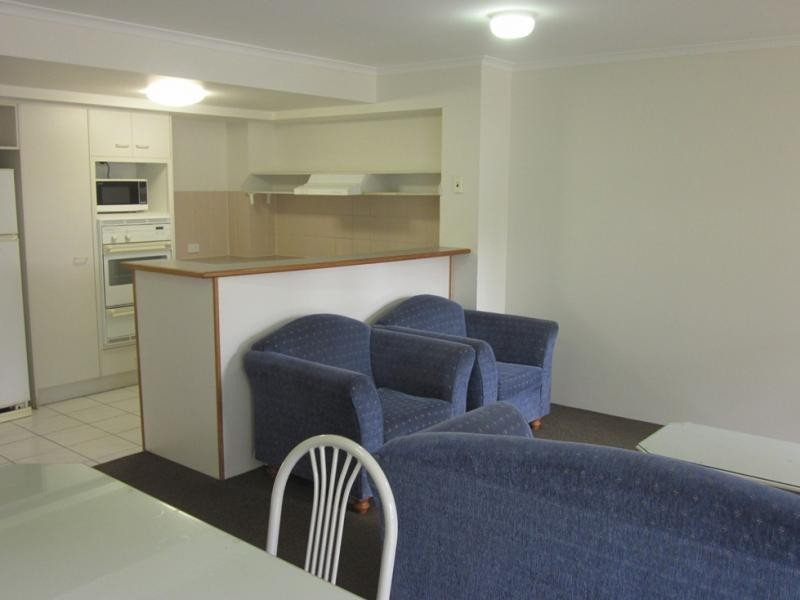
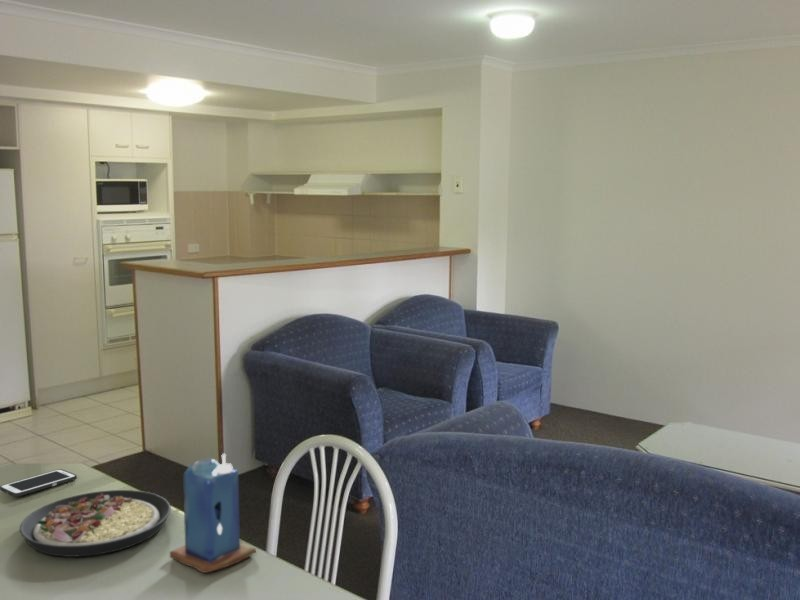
+ cell phone [0,468,78,498]
+ candle [169,452,257,574]
+ plate [19,489,172,558]
